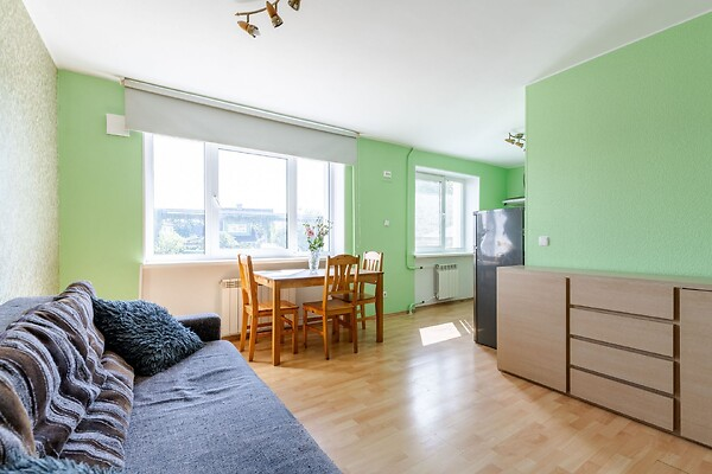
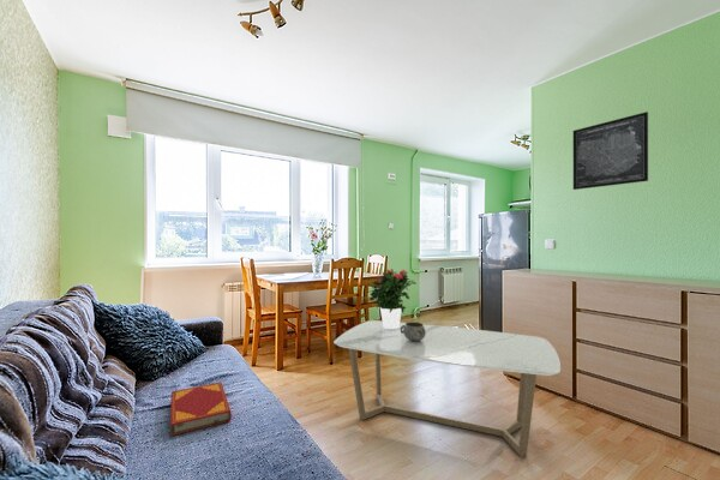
+ coffee table [332,319,562,458]
+ hardback book [169,380,233,437]
+ decorative bowl [401,320,426,341]
+ potted flower [367,268,416,329]
+ wall art [572,110,649,191]
